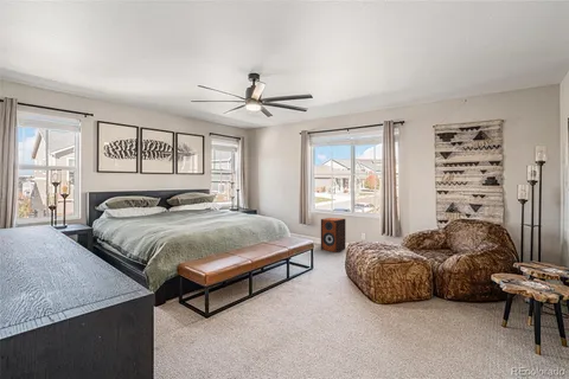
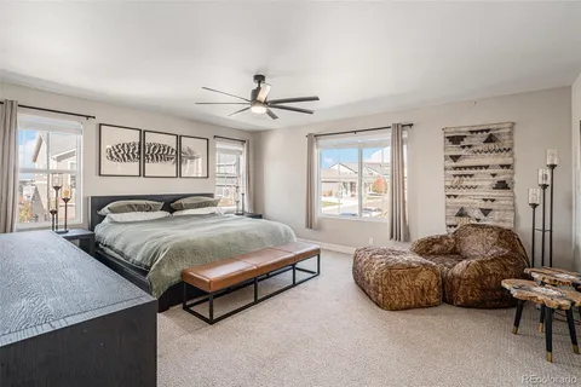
- speaker [320,217,346,253]
